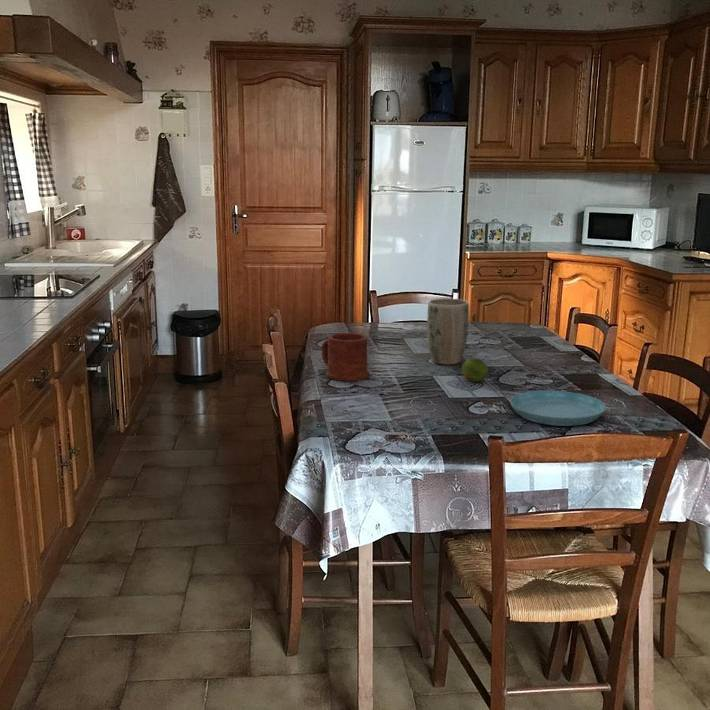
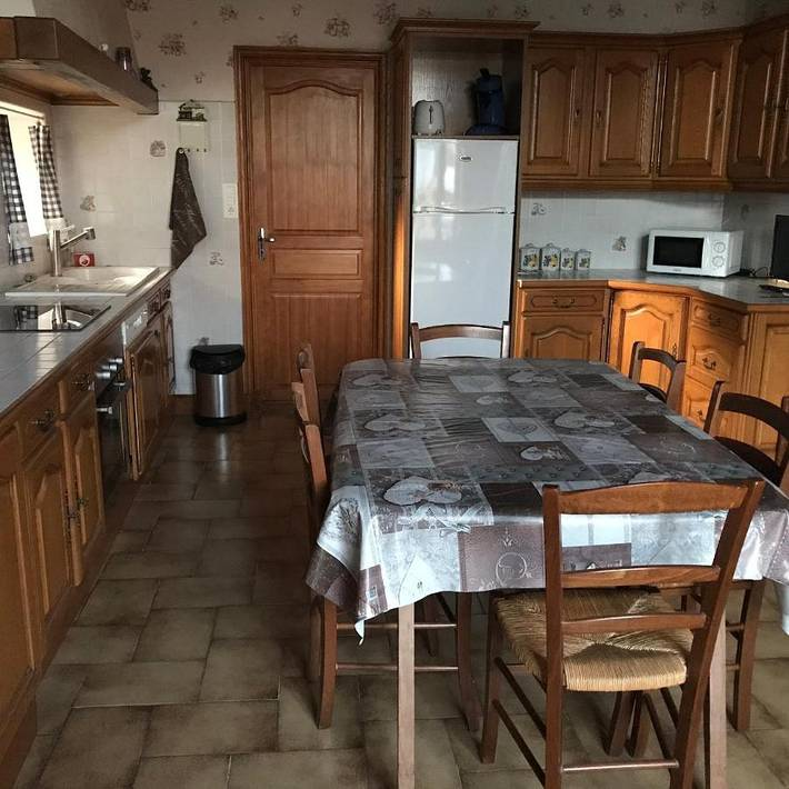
- plant pot [426,298,470,366]
- mug [321,332,370,382]
- saucer [509,390,607,427]
- fruit [461,357,489,383]
